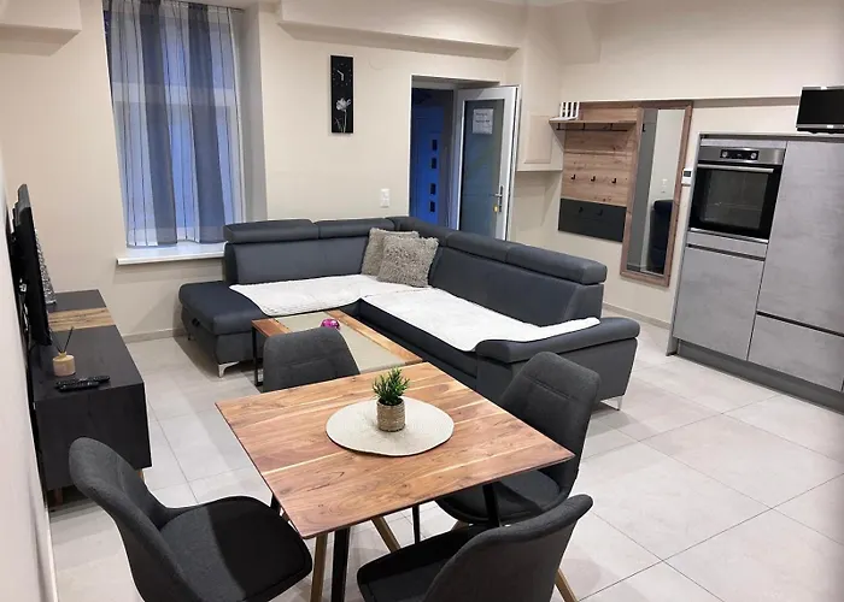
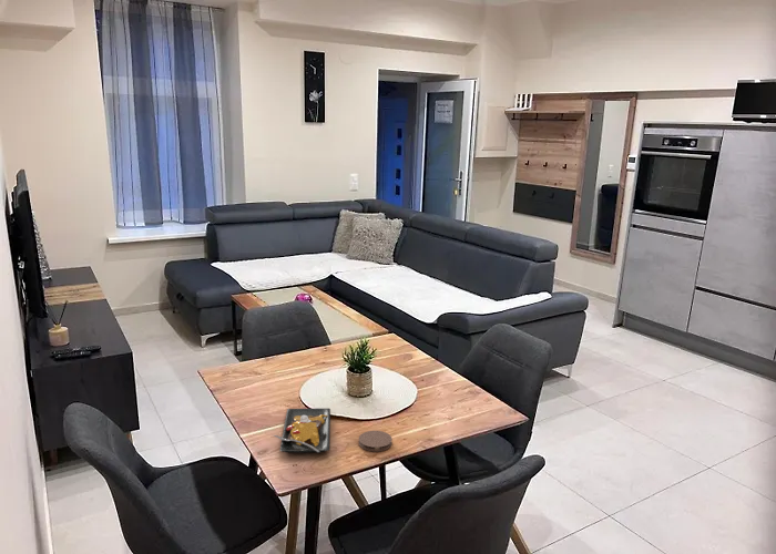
+ plate [272,408,331,453]
+ coaster [358,430,394,452]
